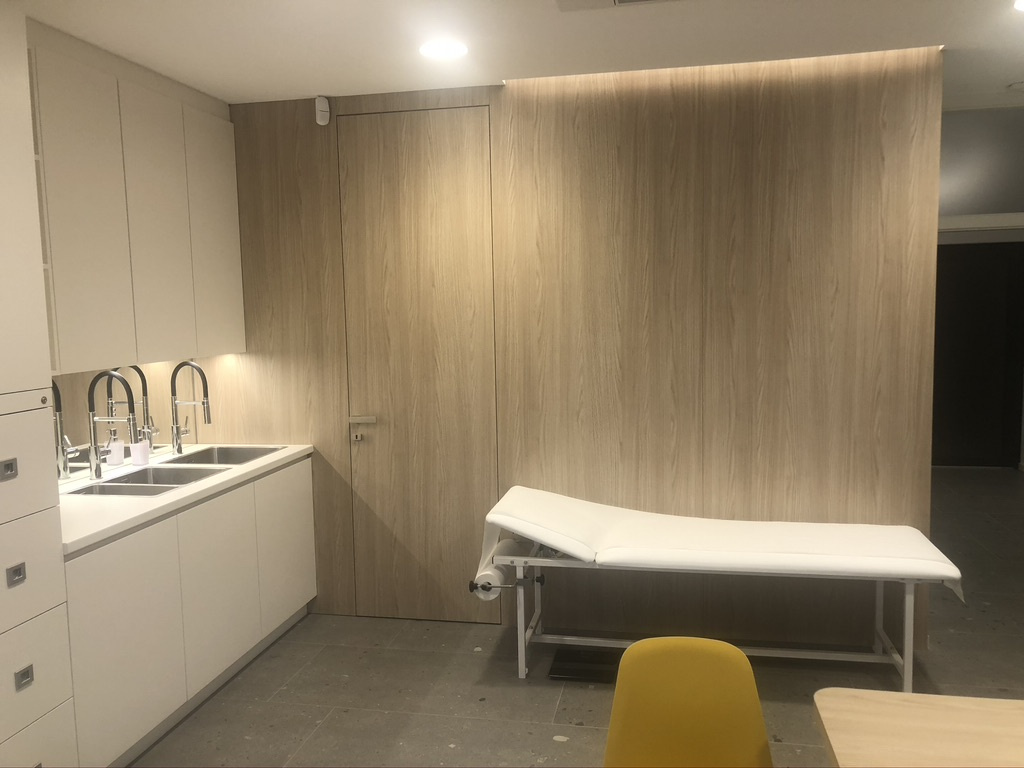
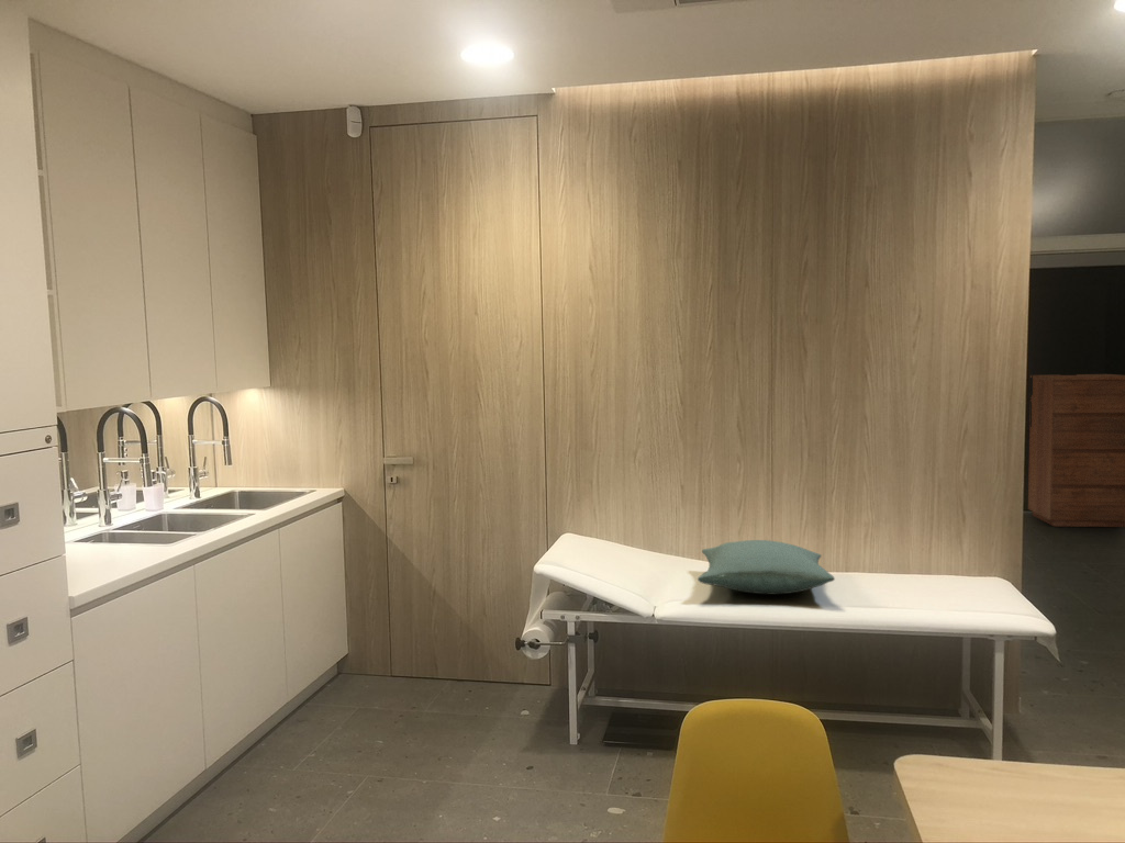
+ pillow [697,539,836,595]
+ dresser [1027,373,1125,528]
